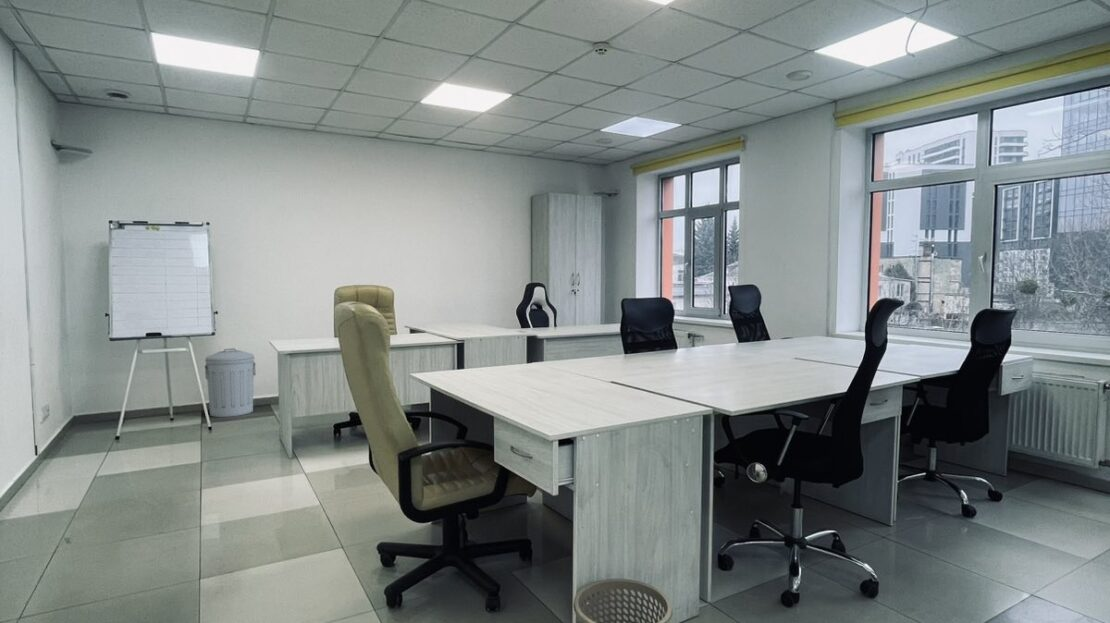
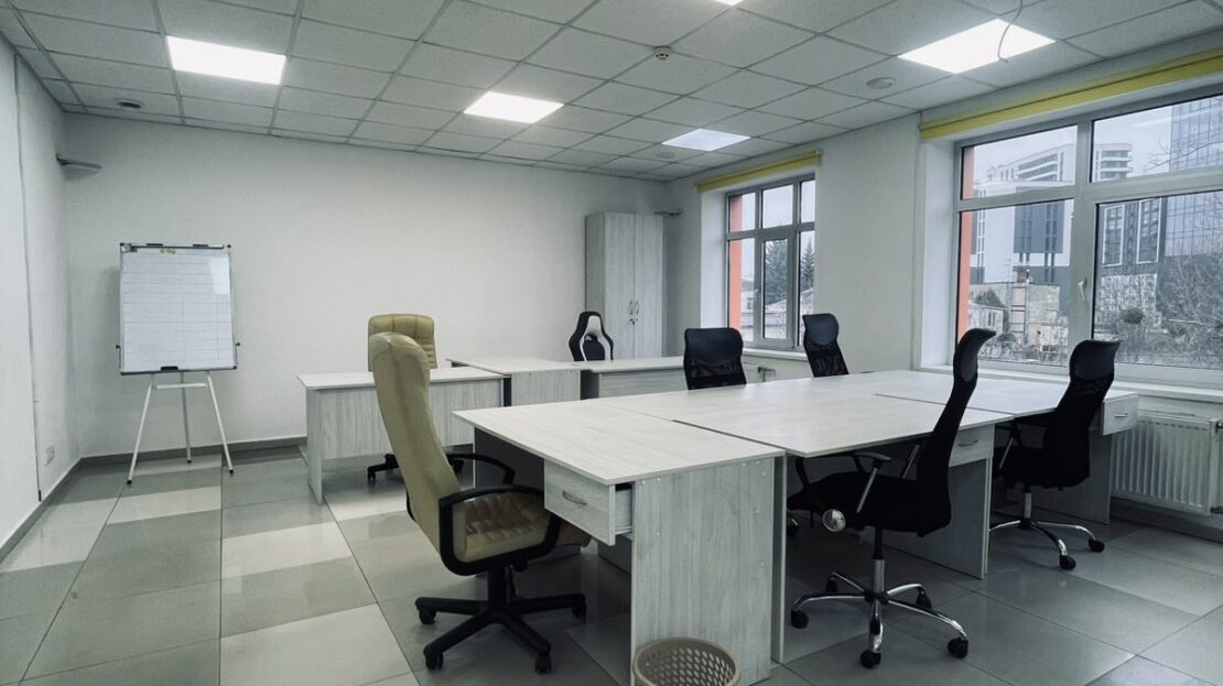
- trash can [204,347,257,418]
